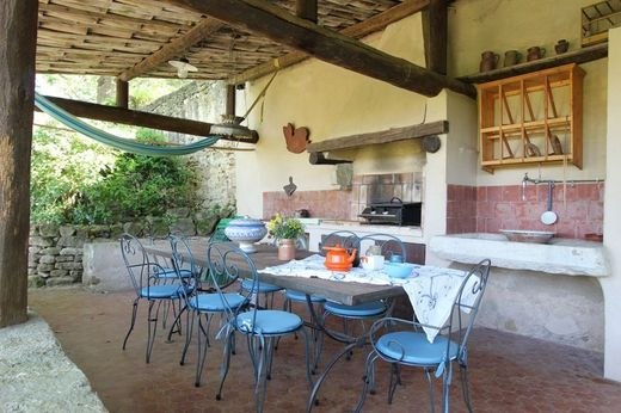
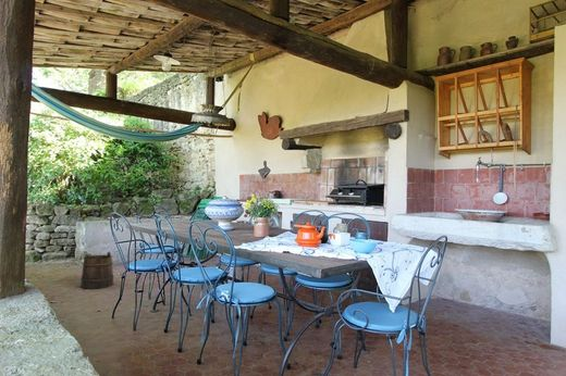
+ bucket [79,251,114,290]
